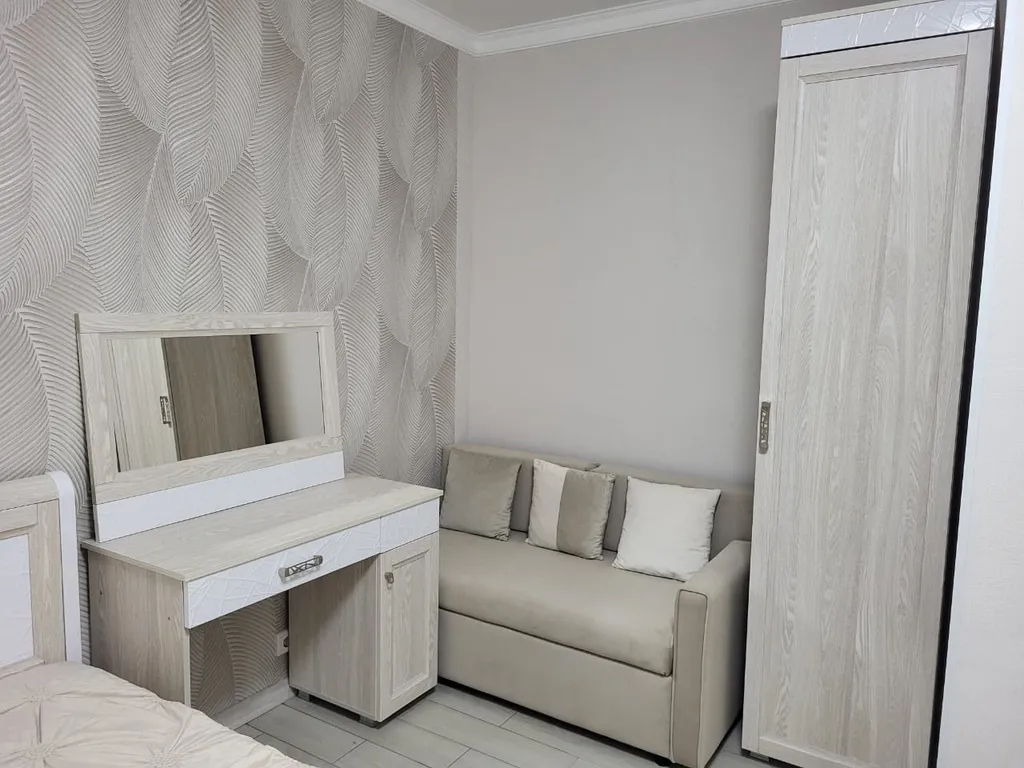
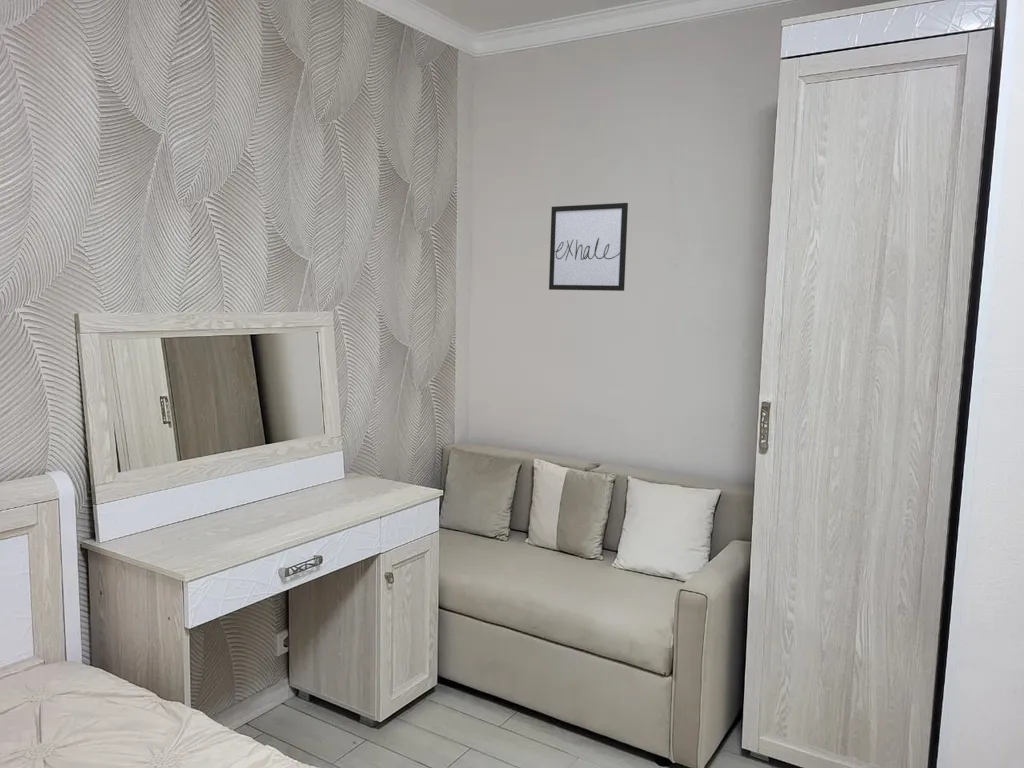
+ wall art [548,202,629,292]
